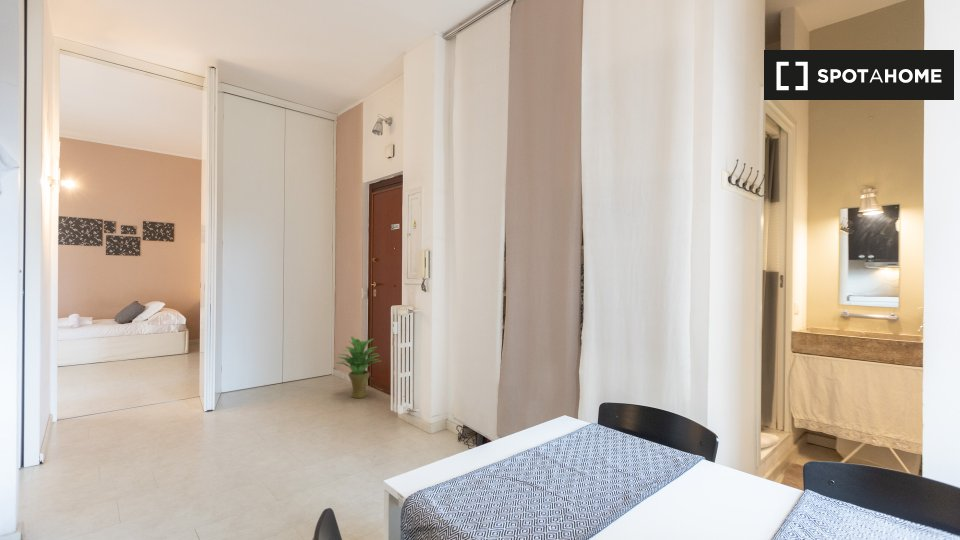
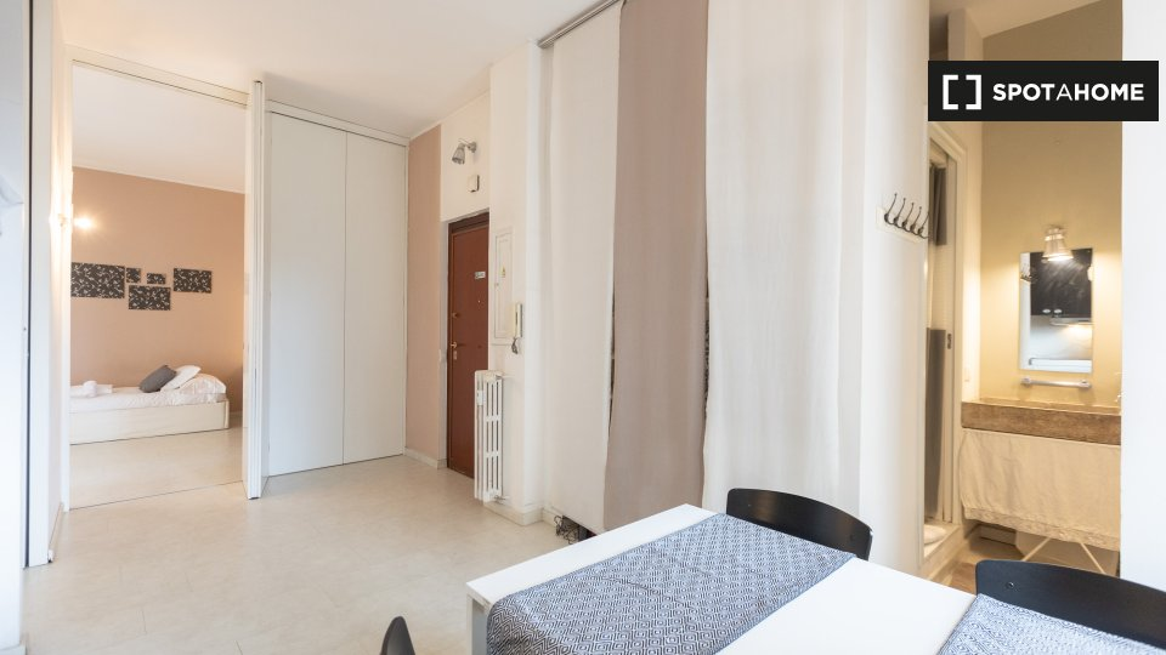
- potted plant [334,335,383,399]
